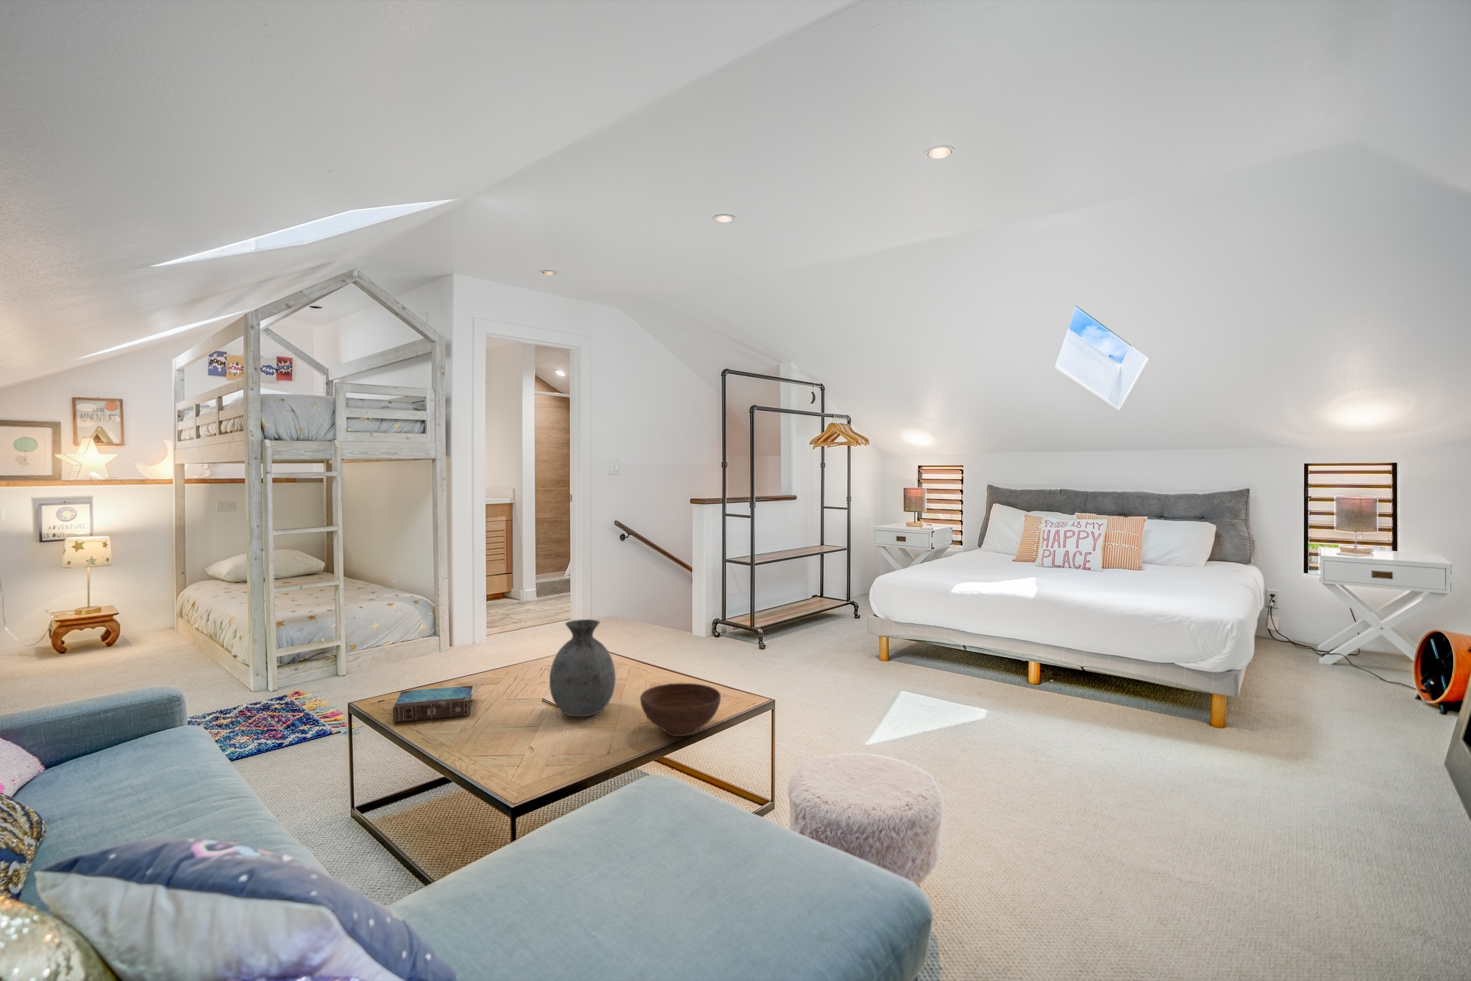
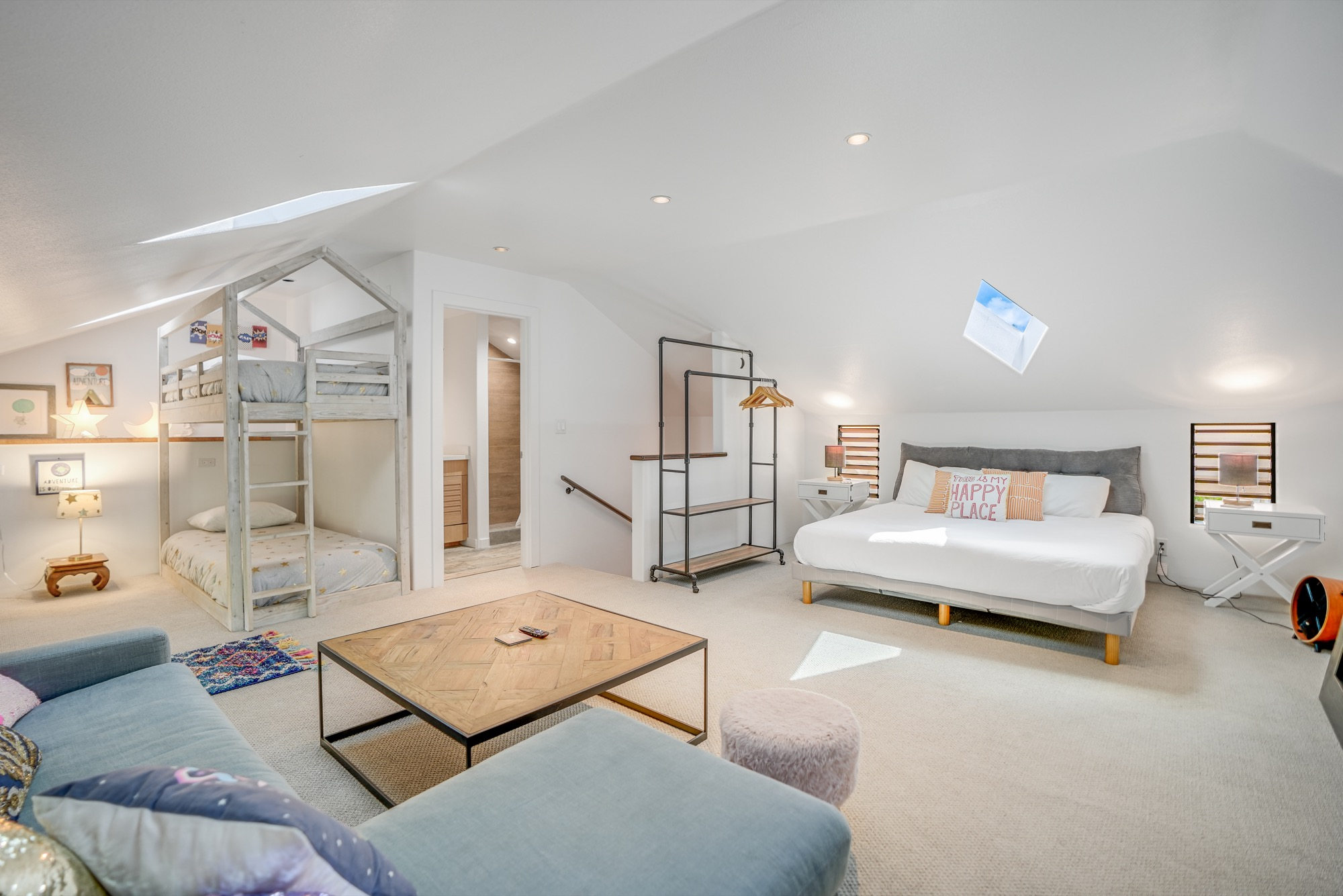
- bowl [640,683,722,737]
- book [392,685,473,723]
- vase [549,619,617,717]
